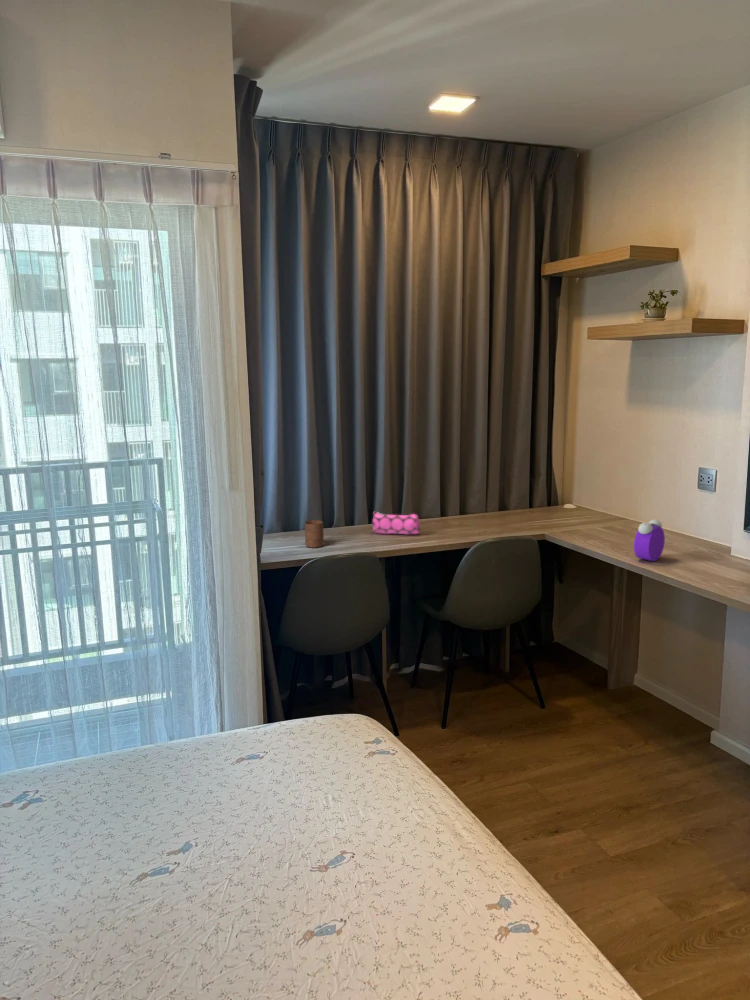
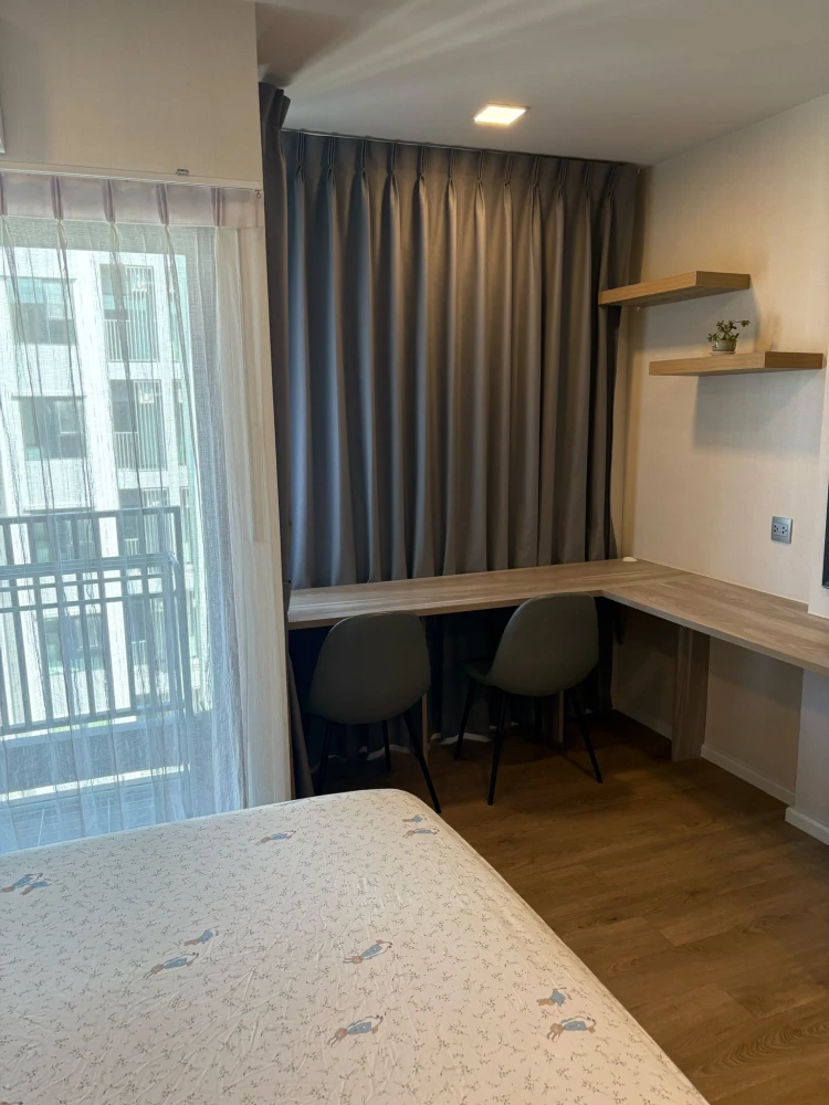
- cup [304,519,325,549]
- pencil case [371,510,421,535]
- alarm clock [633,518,666,562]
